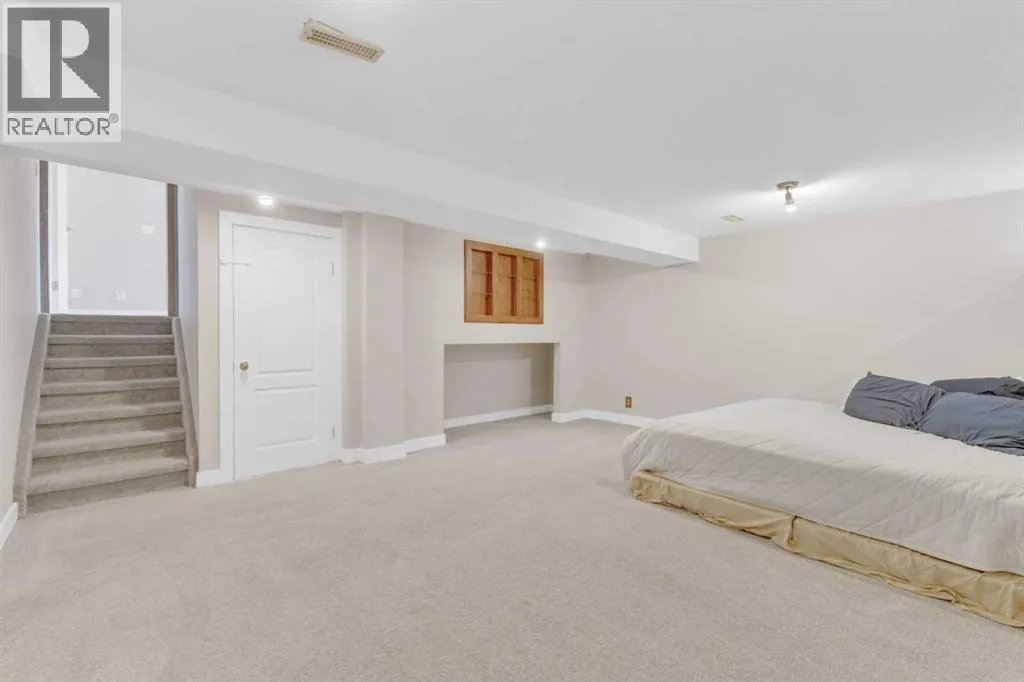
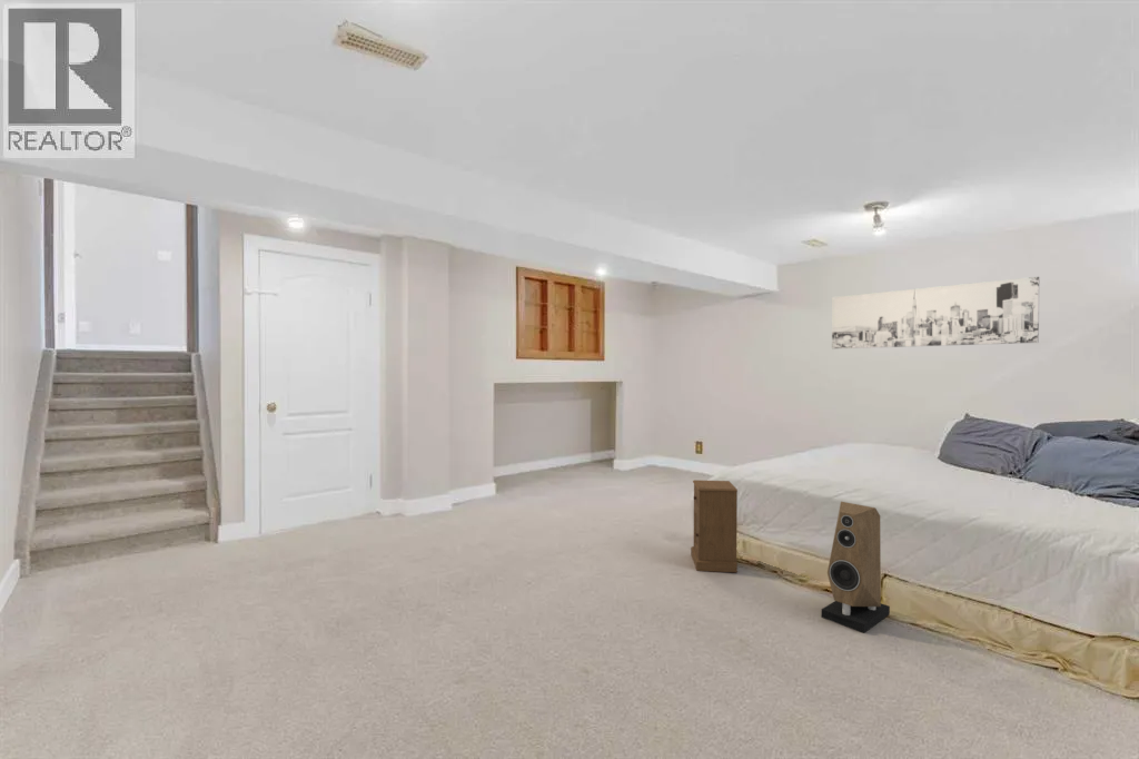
+ nightstand [690,479,739,573]
+ speaker [820,501,891,634]
+ wall art [831,276,1040,351]
